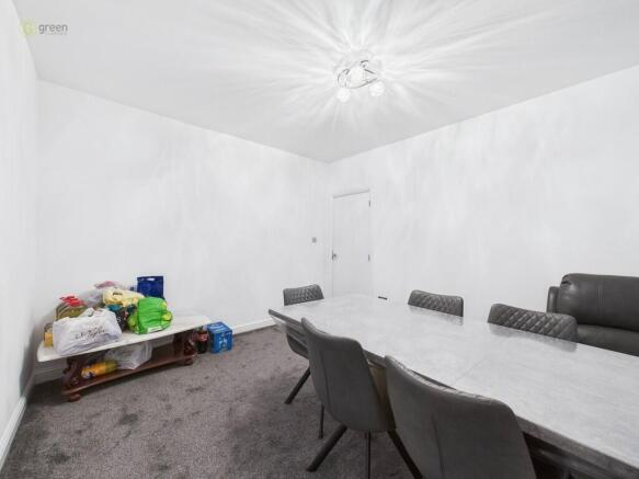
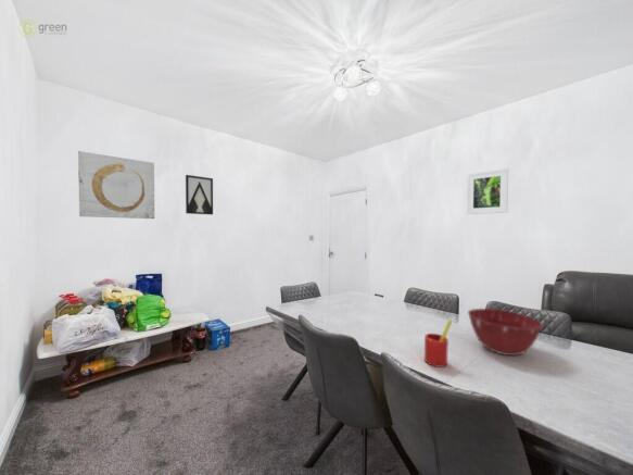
+ mixing bowl [467,308,544,357]
+ wall art [77,150,155,220]
+ wall art [185,174,214,215]
+ straw [423,318,453,368]
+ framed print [466,167,509,215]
